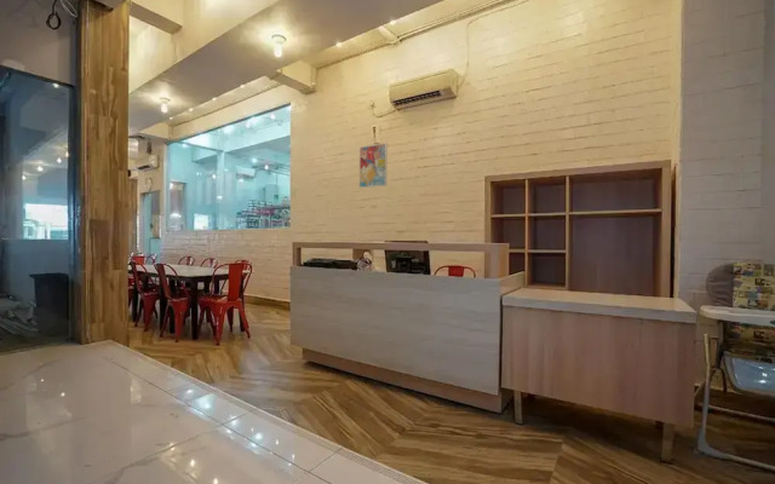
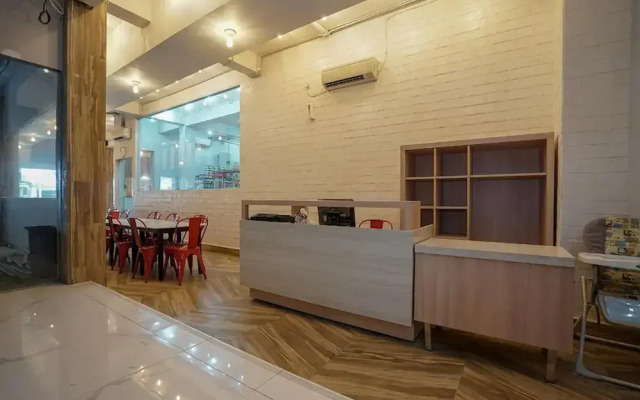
- wall art [358,142,389,189]
